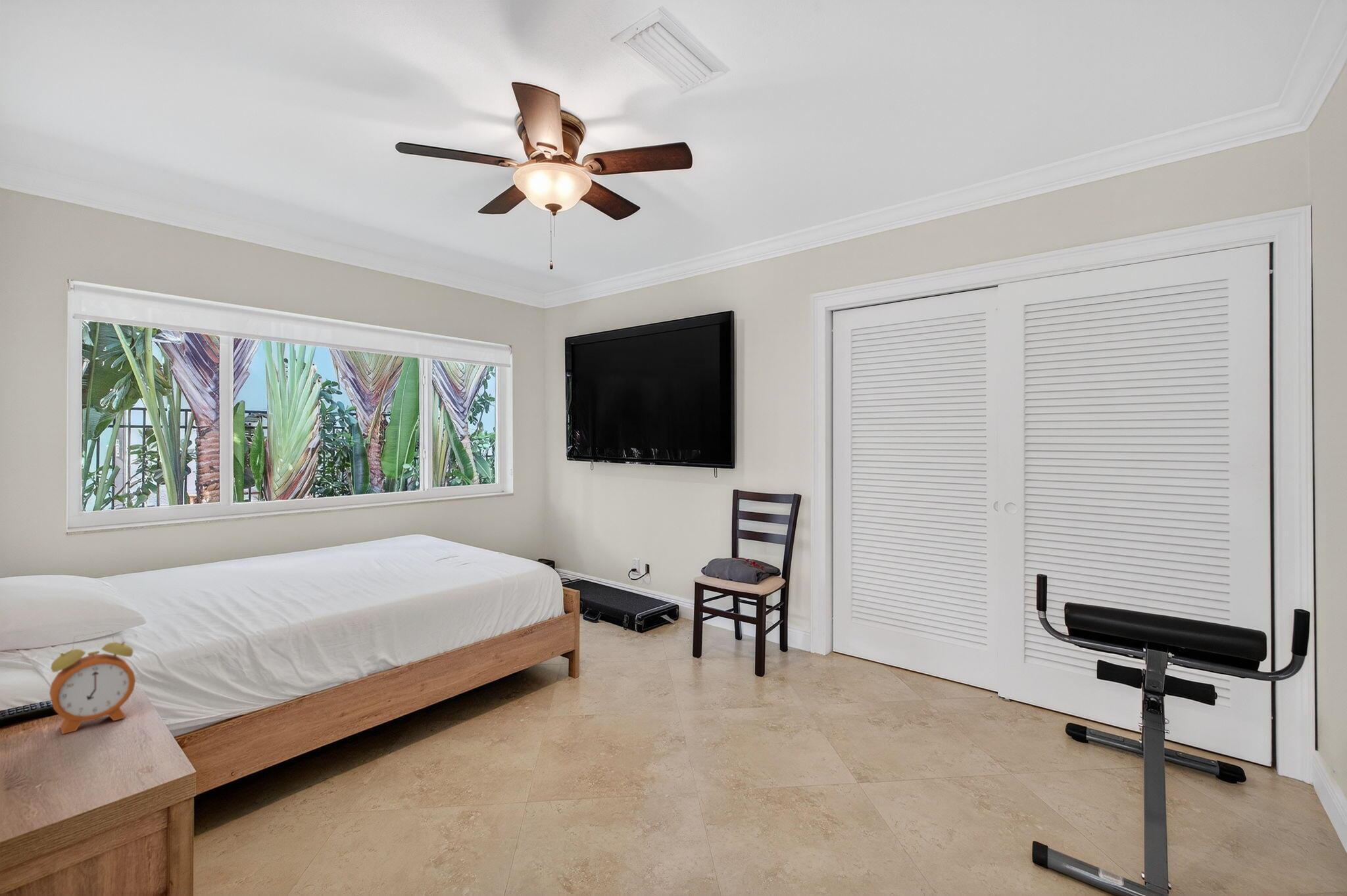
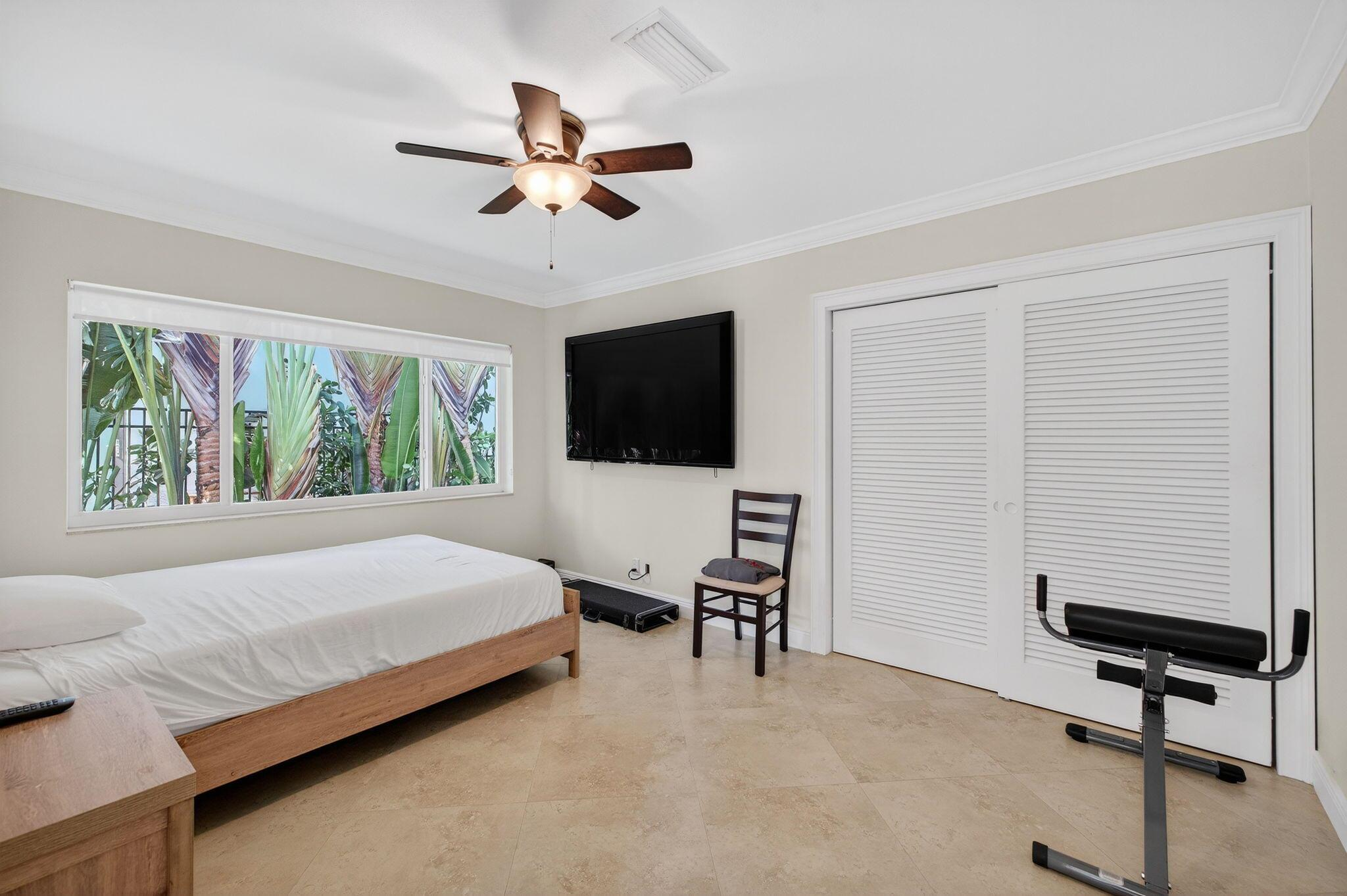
- alarm clock [49,630,136,735]
